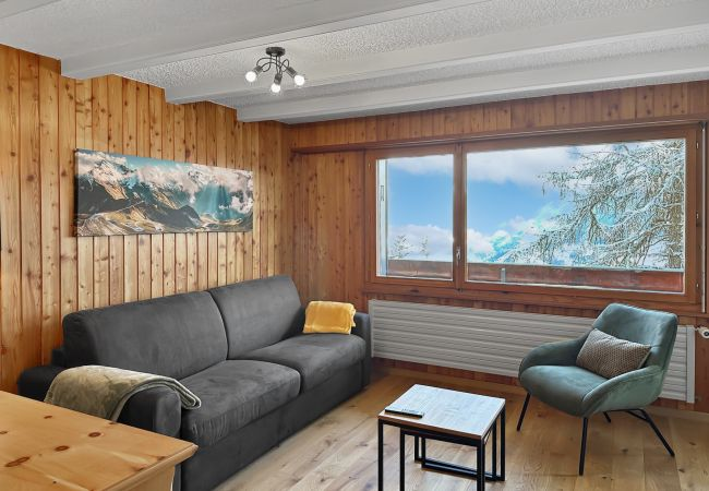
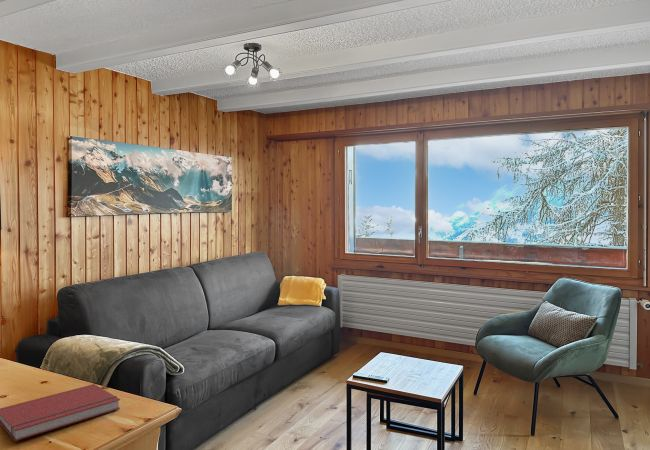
+ book [0,383,121,442]
